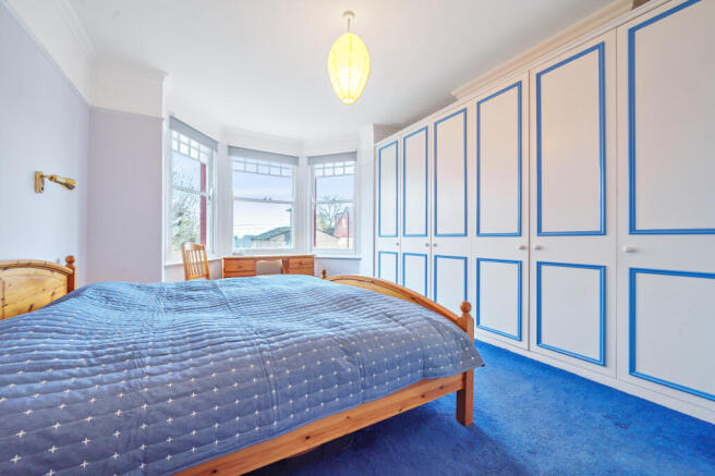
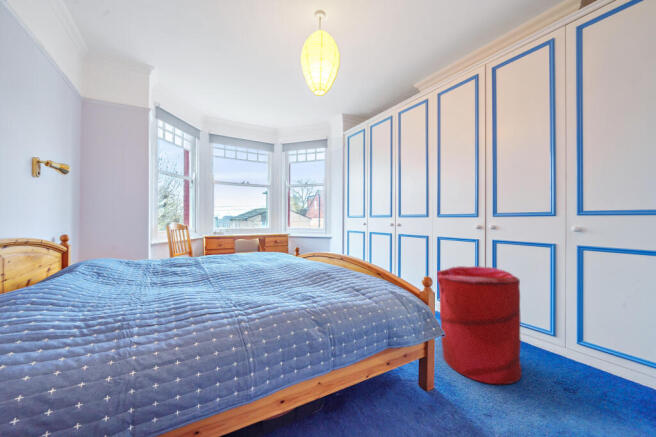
+ laundry hamper [436,265,523,385]
